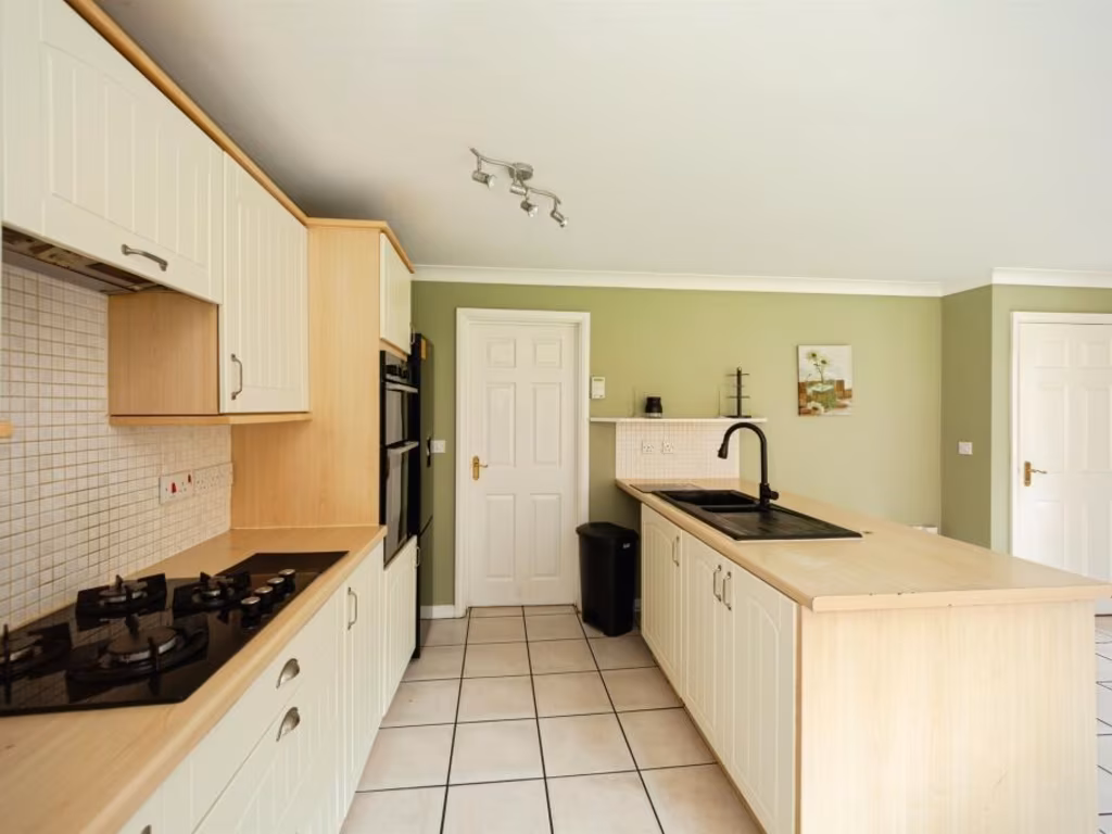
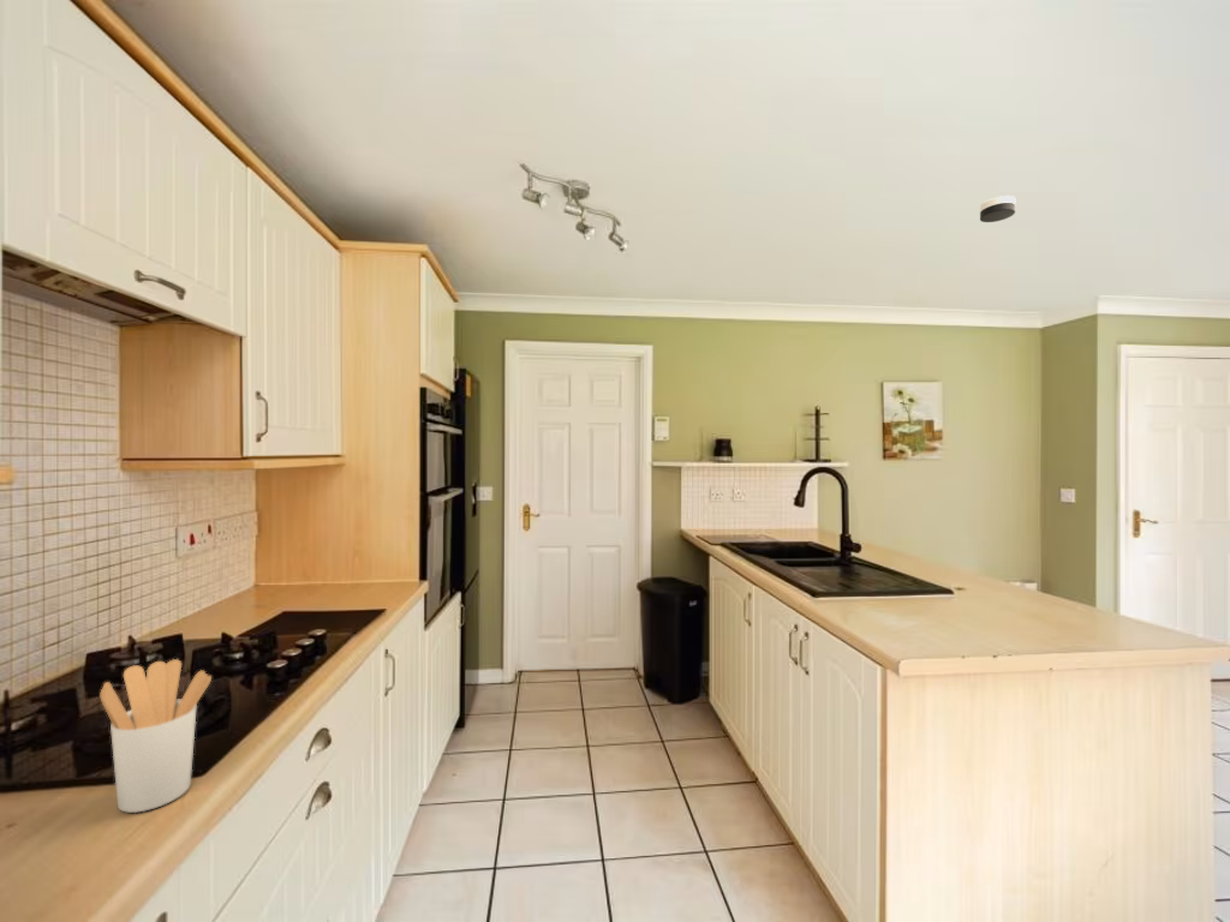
+ smoke detector [979,194,1017,223]
+ utensil holder [100,658,213,814]
